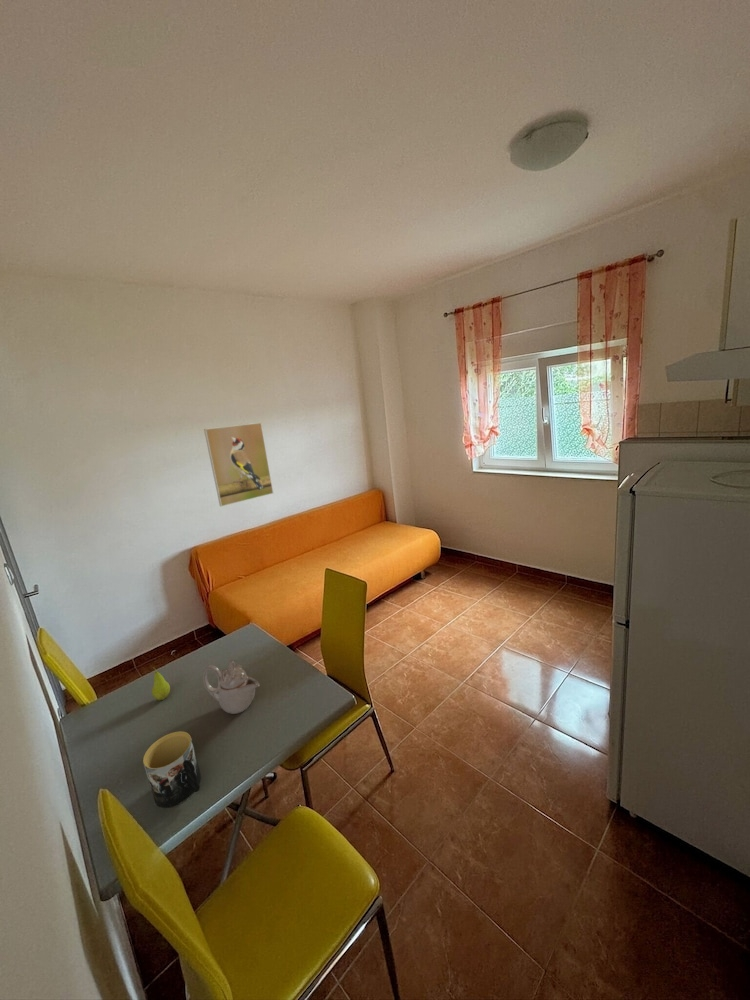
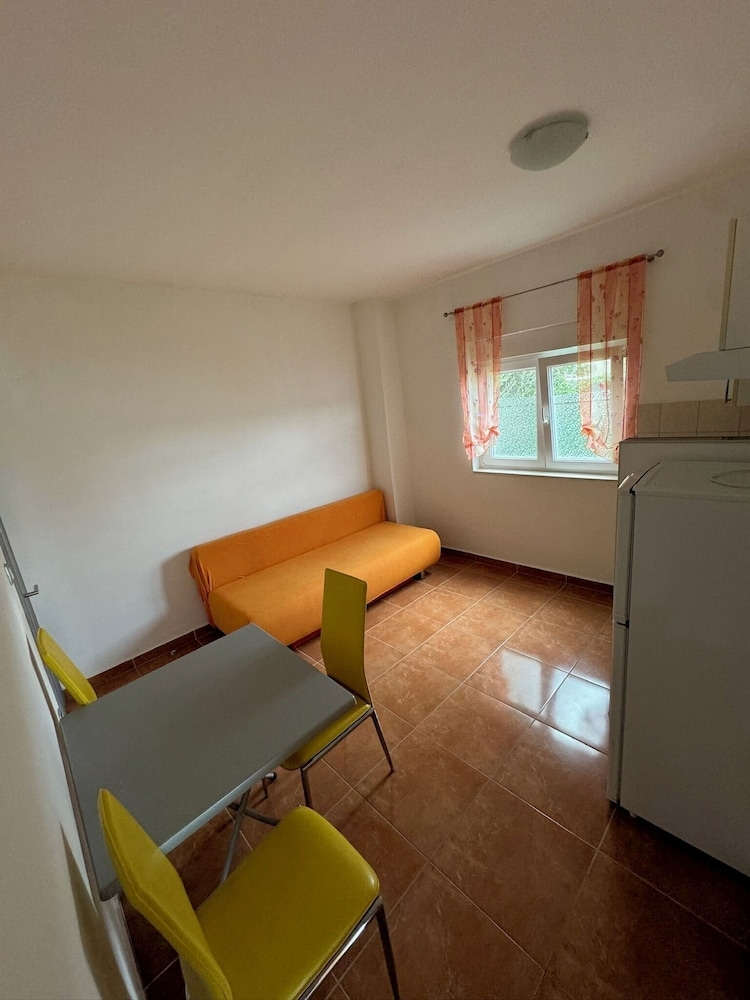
- fruit [151,666,171,701]
- teapot [202,659,261,715]
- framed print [203,422,274,507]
- mug [142,730,202,809]
